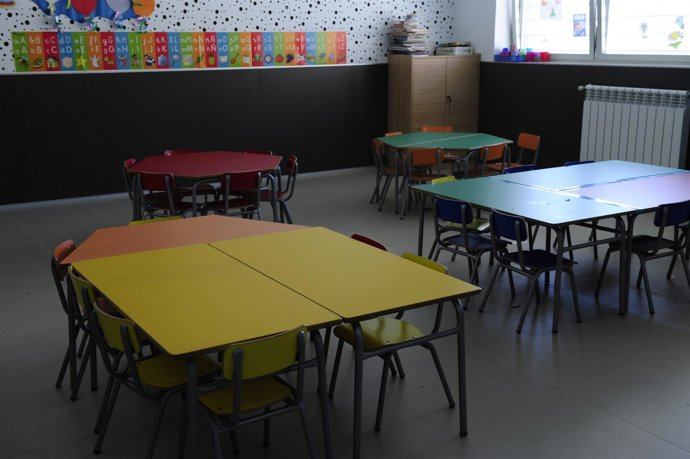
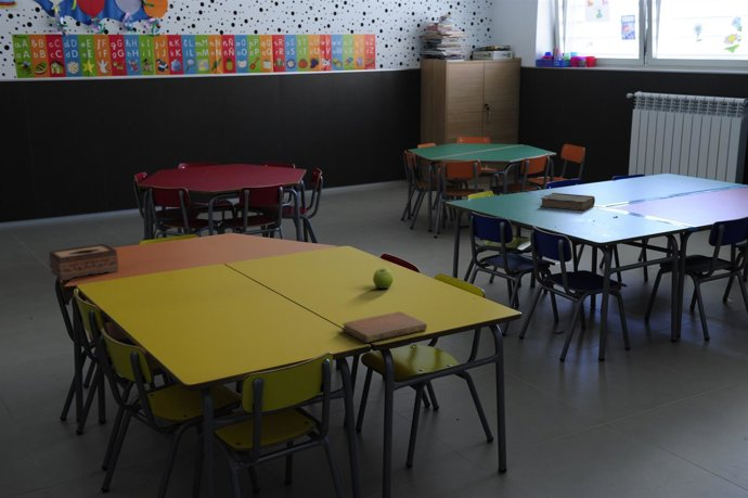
+ notebook [340,310,428,344]
+ tissue box [48,243,119,281]
+ fruit [372,267,395,290]
+ book [539,192,596,212]
